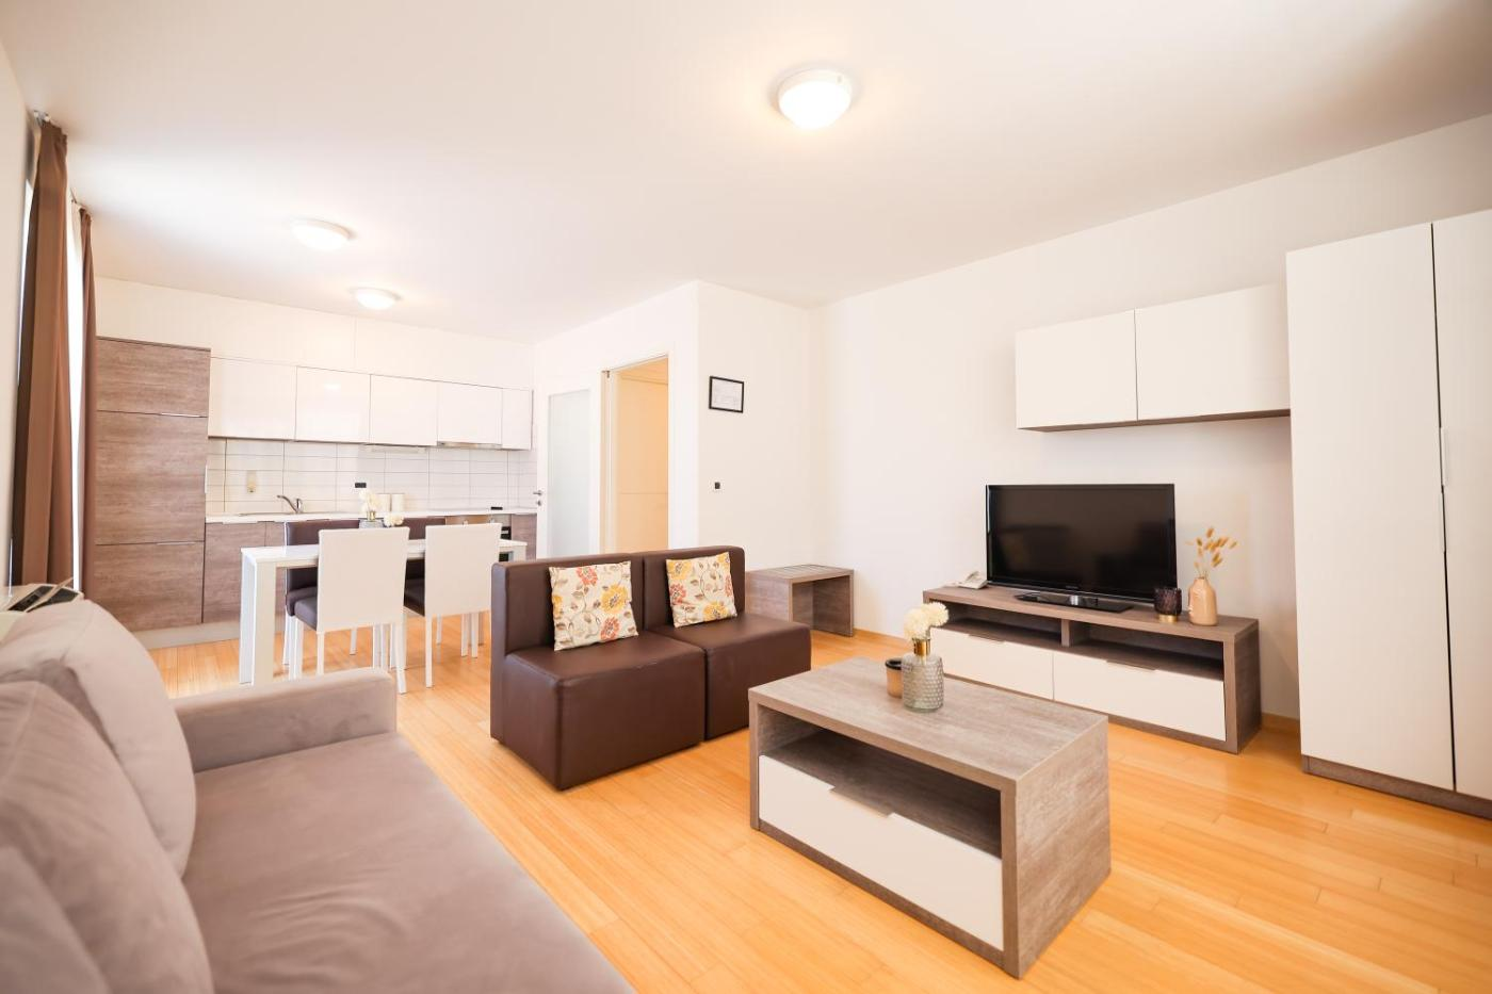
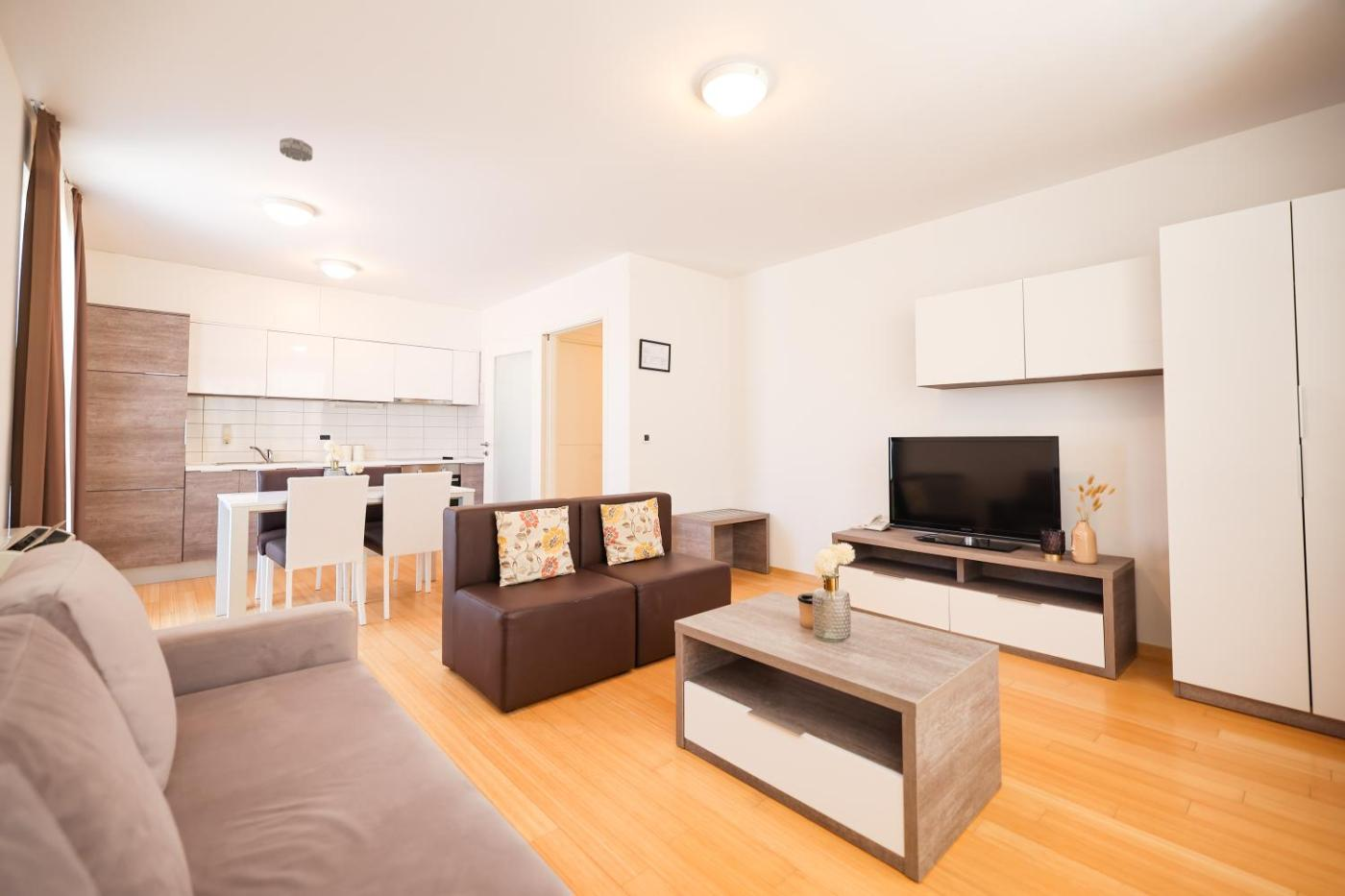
+ smoke detector [279,136,313,162]
